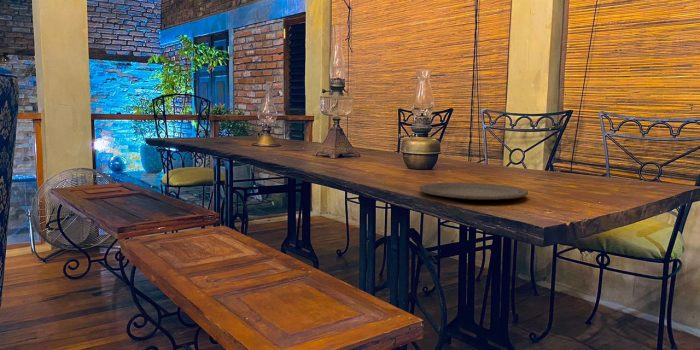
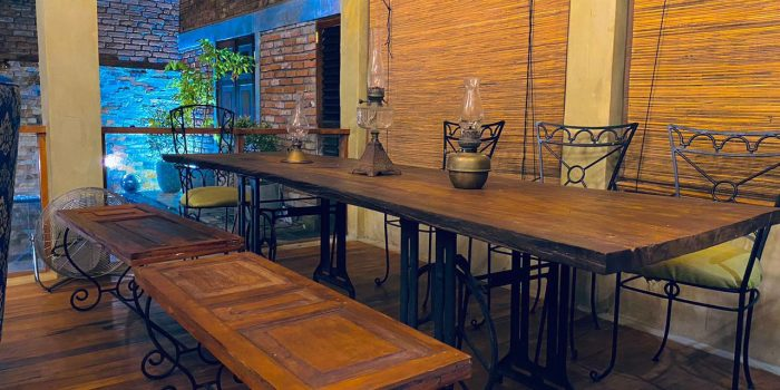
- plate [419,181,529,201]
